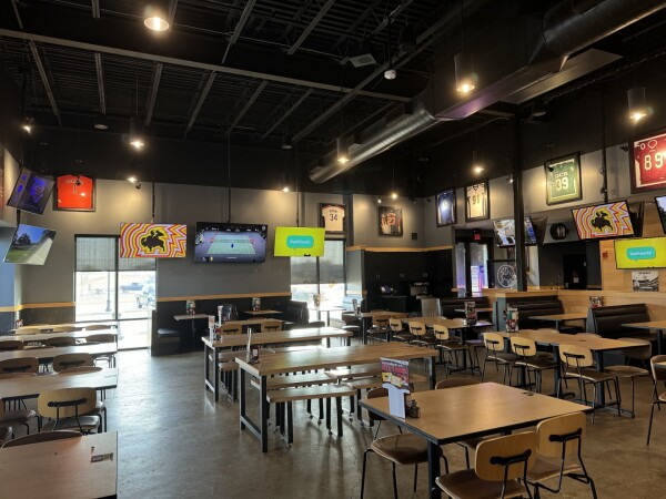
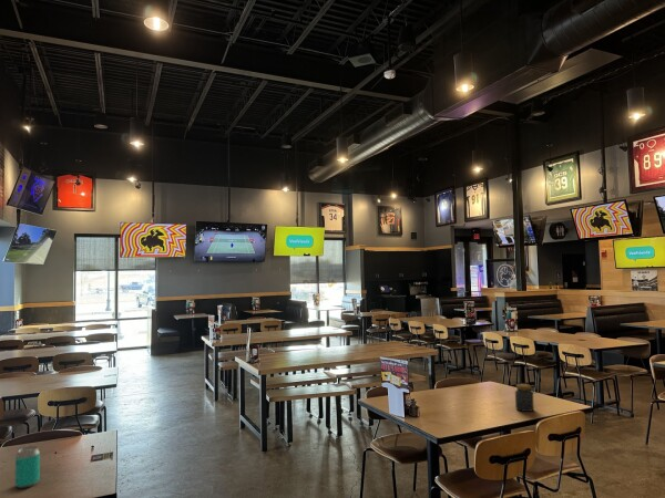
+ jar [514,383,535,413]
+ beverage can [13,445,41,489]
